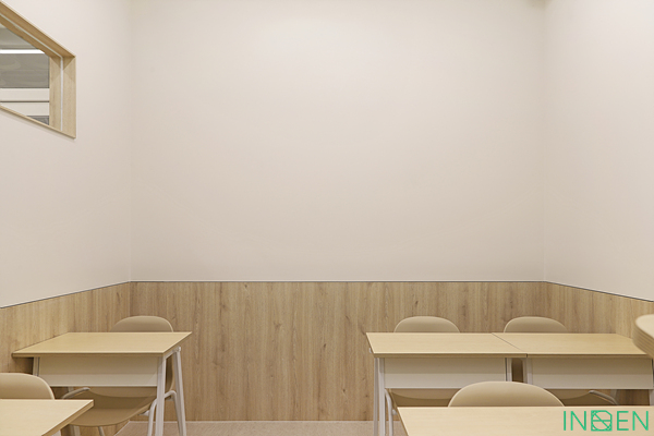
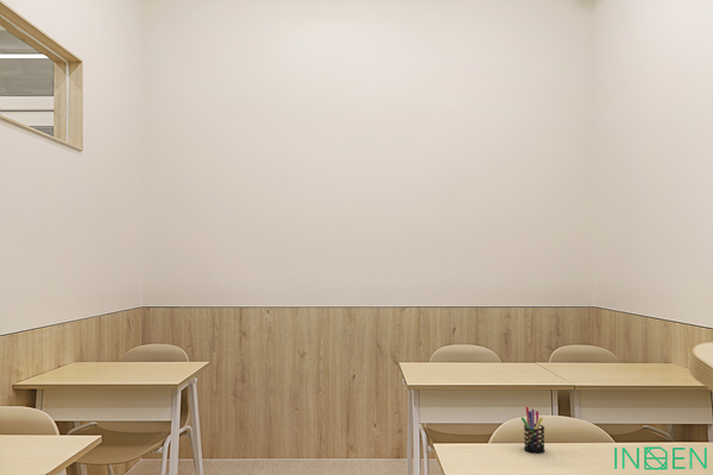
+ pen holder [519,406,545,455]
